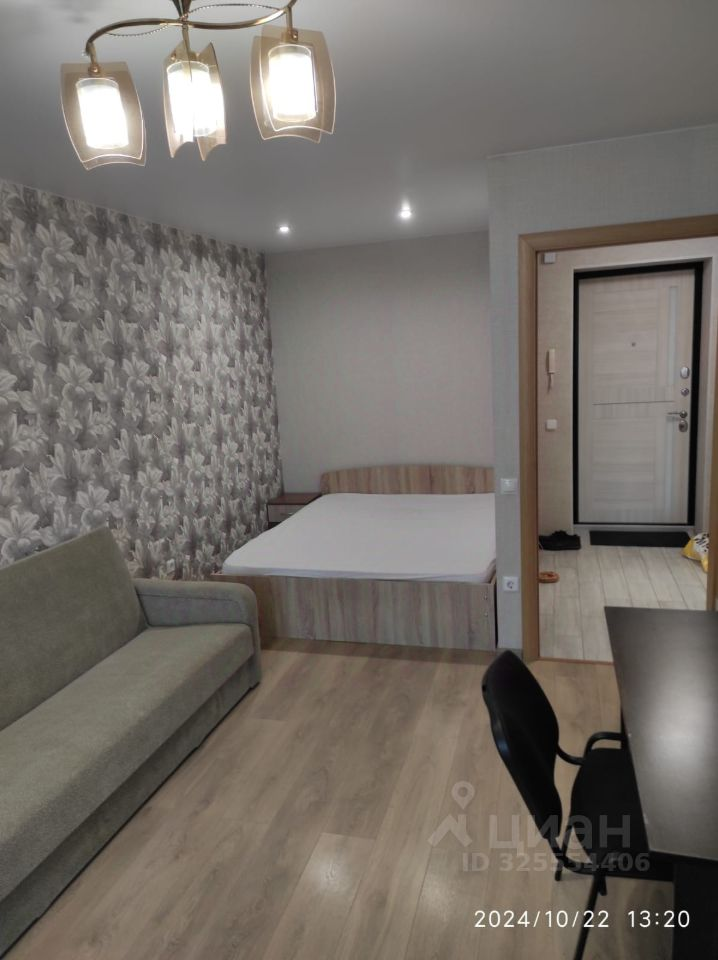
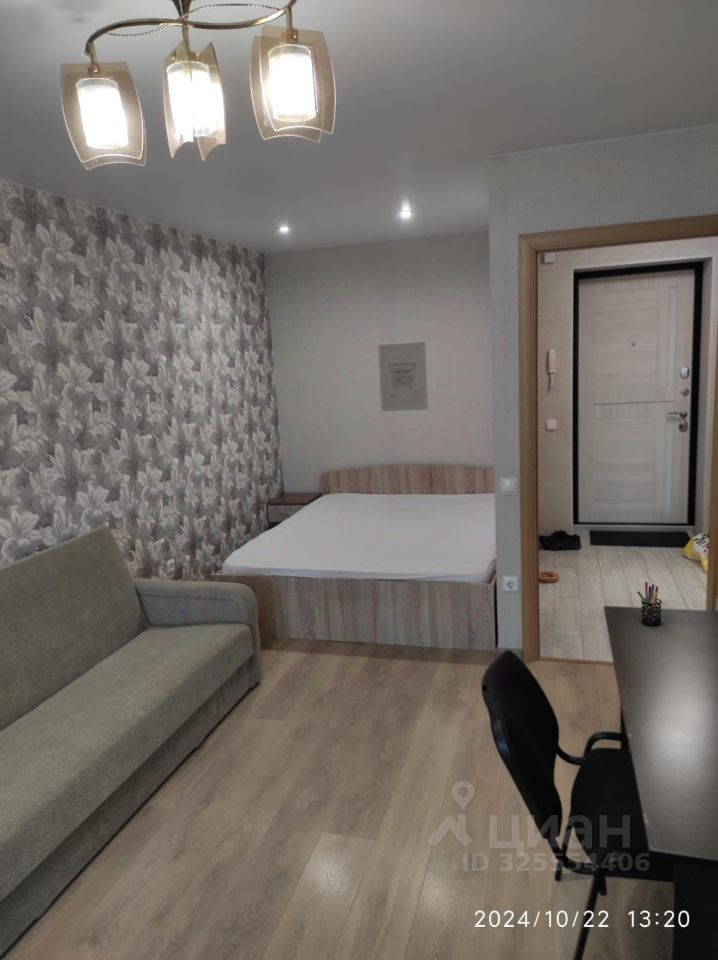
+ pen holder [636,581,663,627]
+ wall art [377,341,429,412]
